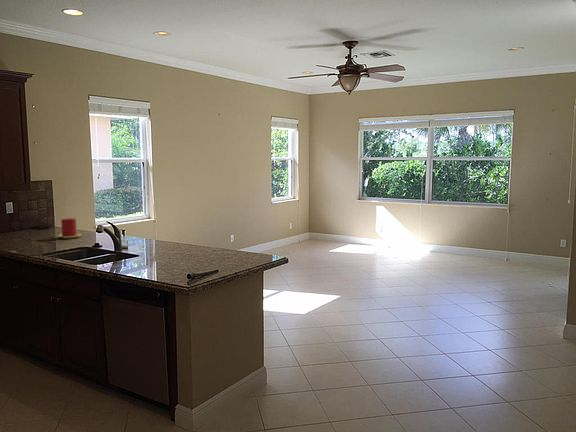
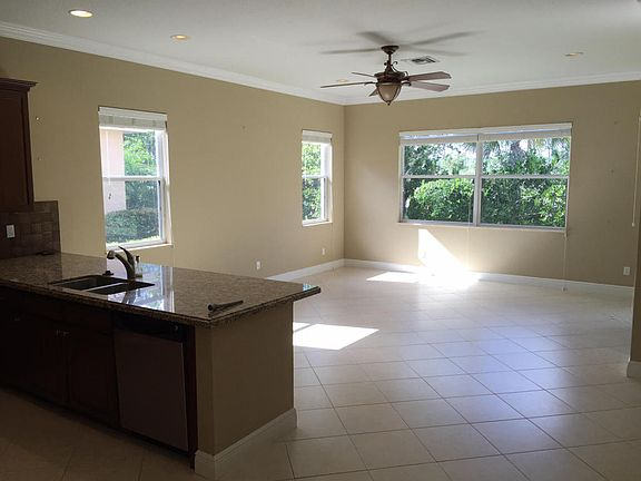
- candle [56,217,82,239]
